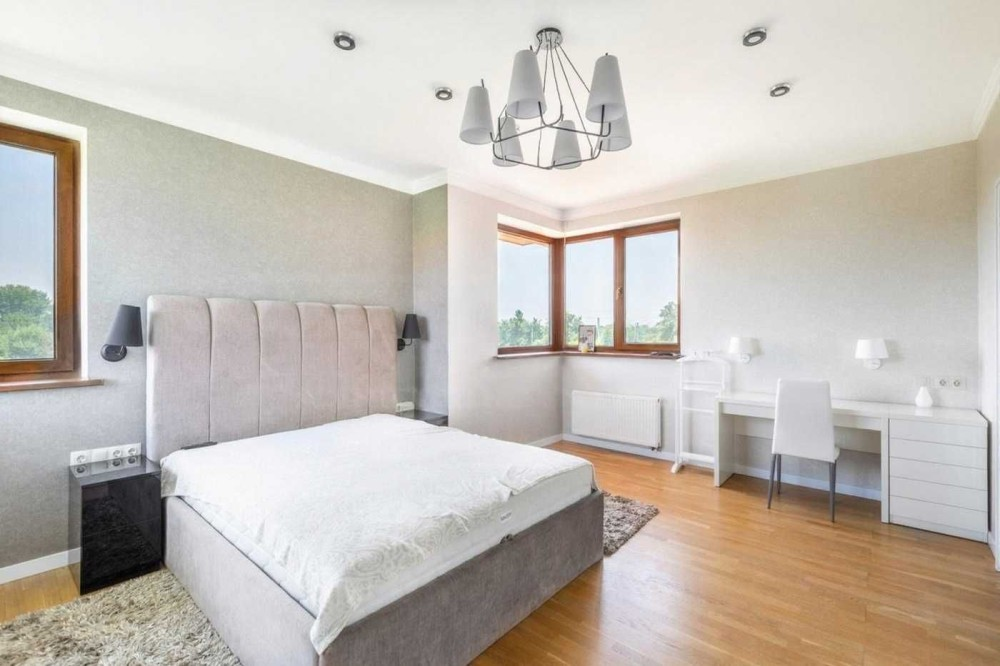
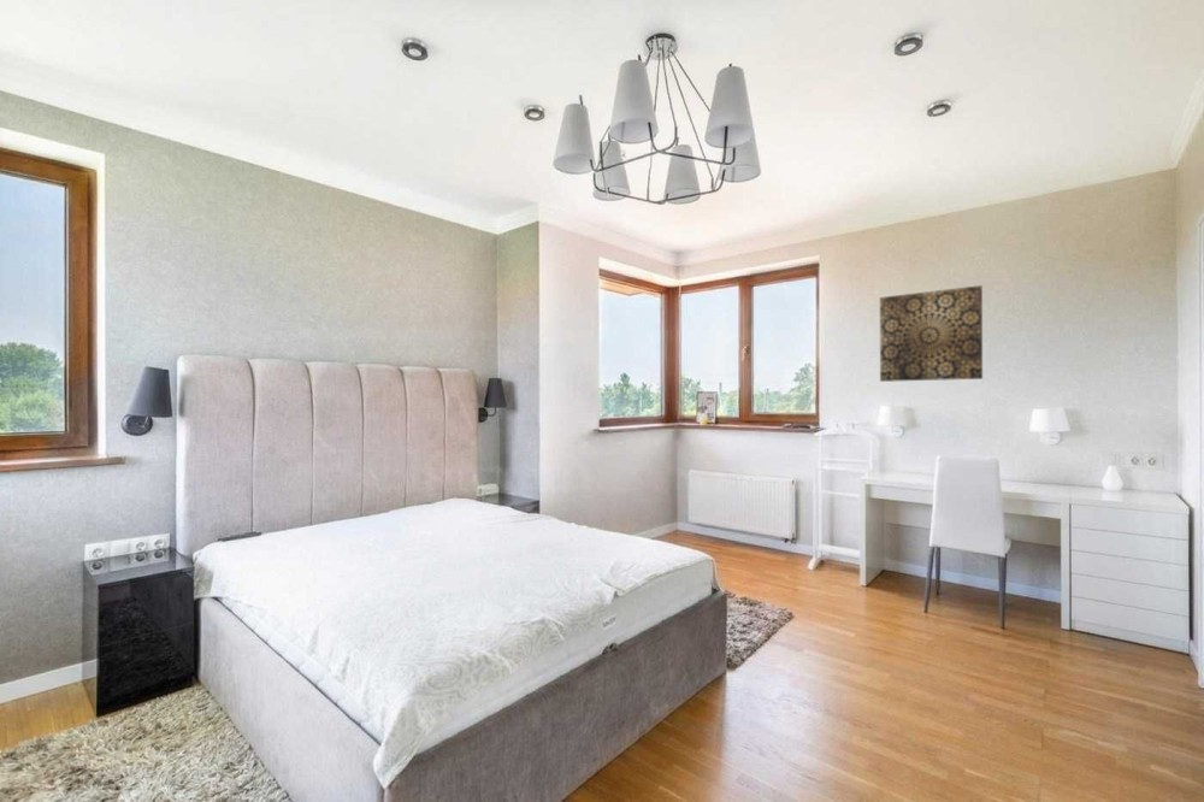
+ wall art [879,284,984,383]
